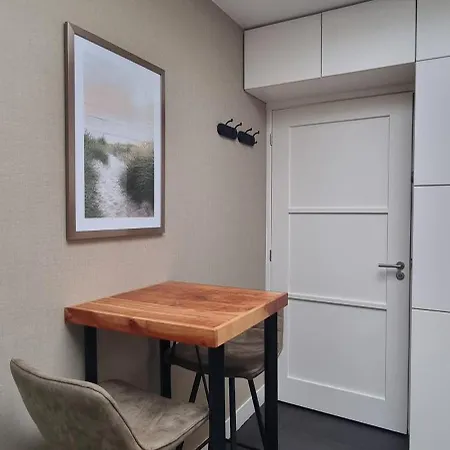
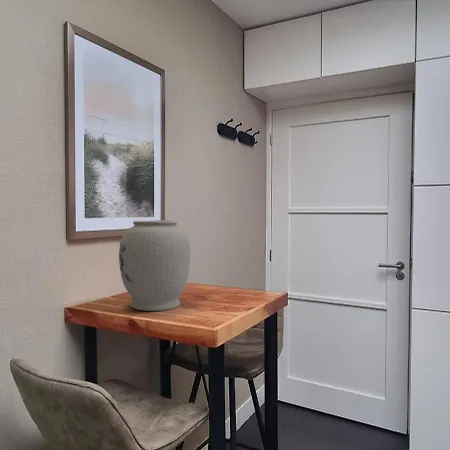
+ vase [118,219,191,312]
